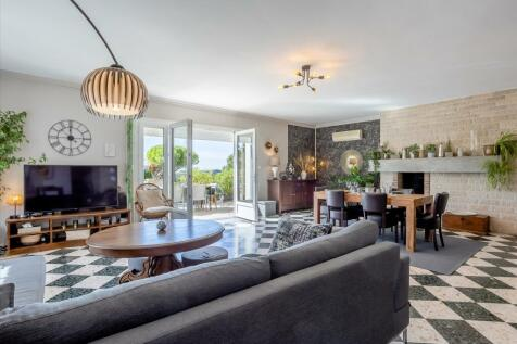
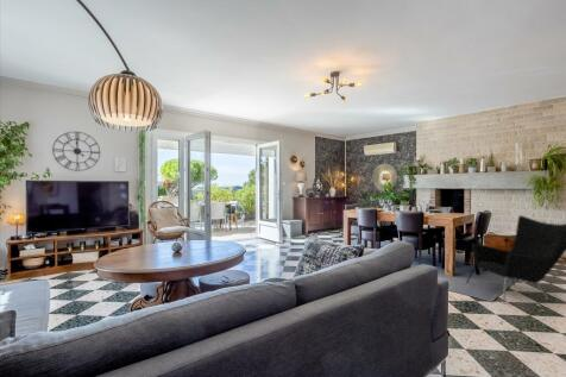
+ armchair [465,214,566,304]
